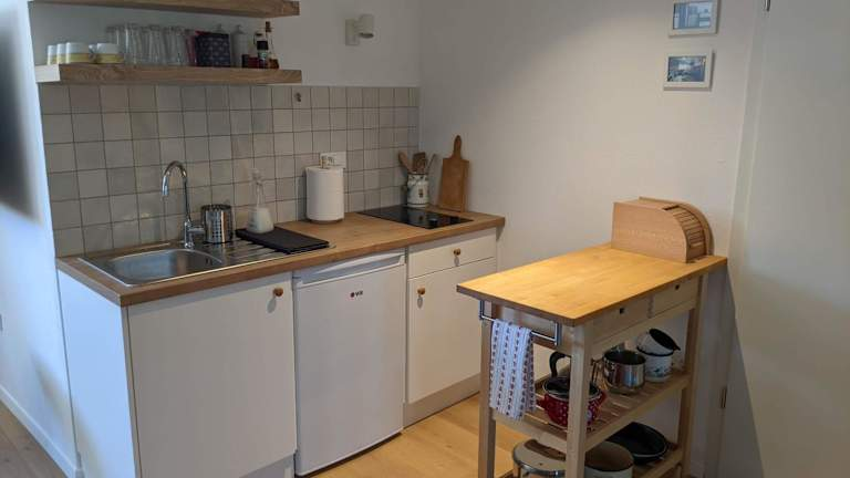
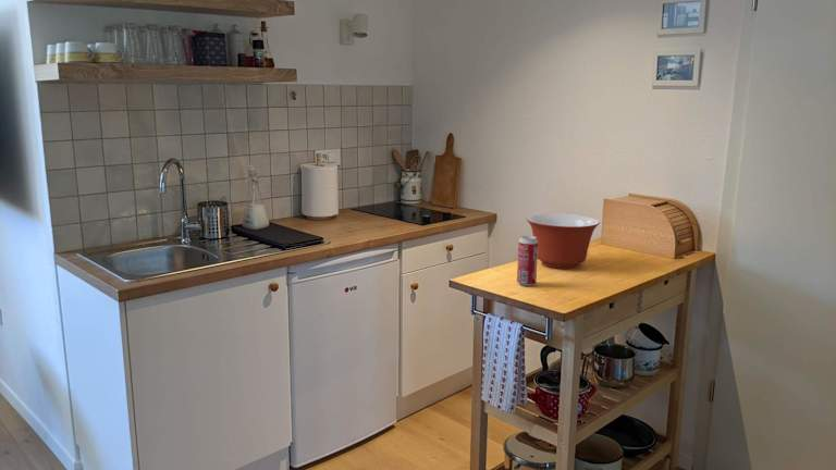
+ mixing bowl [526,213,601,270]
+ beverage can [516,235,538,287]
